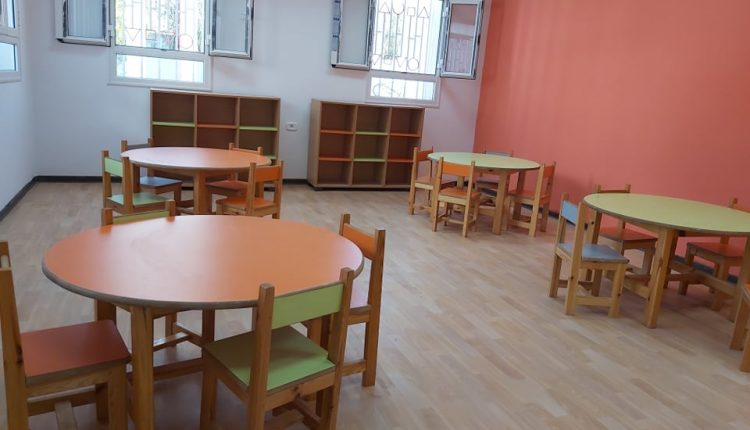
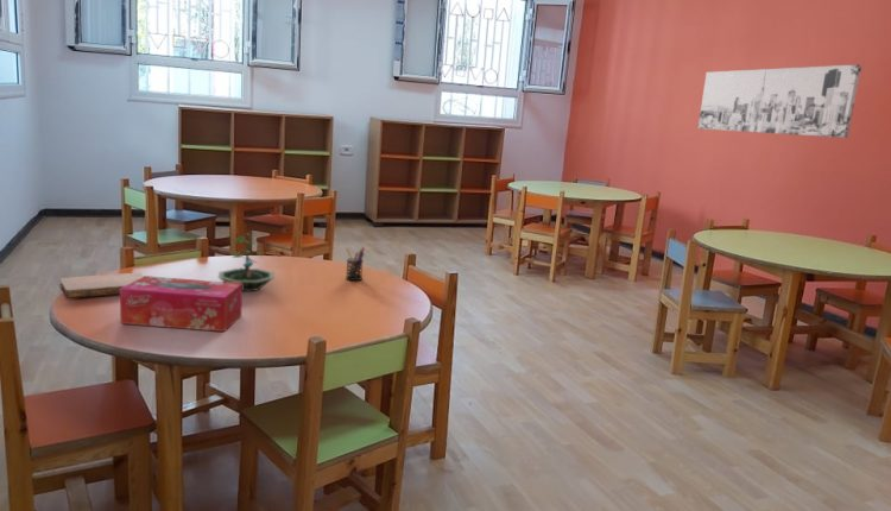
+ notebook [58,272,145,299]
+ terrarium [217,232,276,292]
+ tissue box [119,275,244,333]
+ wall art [697,63,862,139]
+ pen holder [345,246,366,282]
